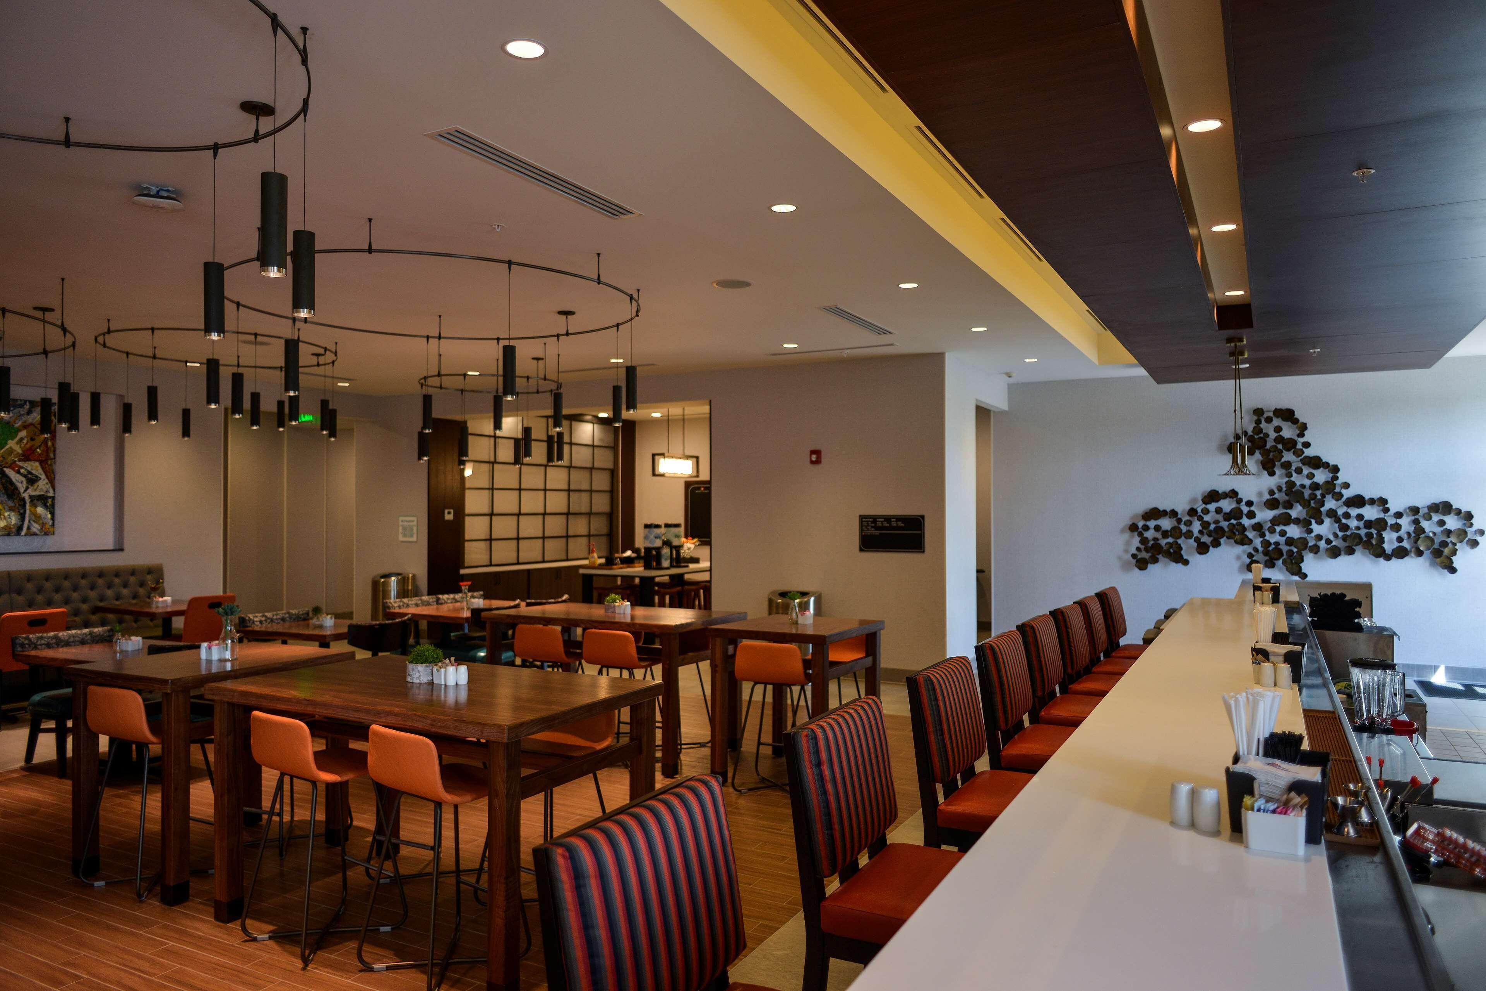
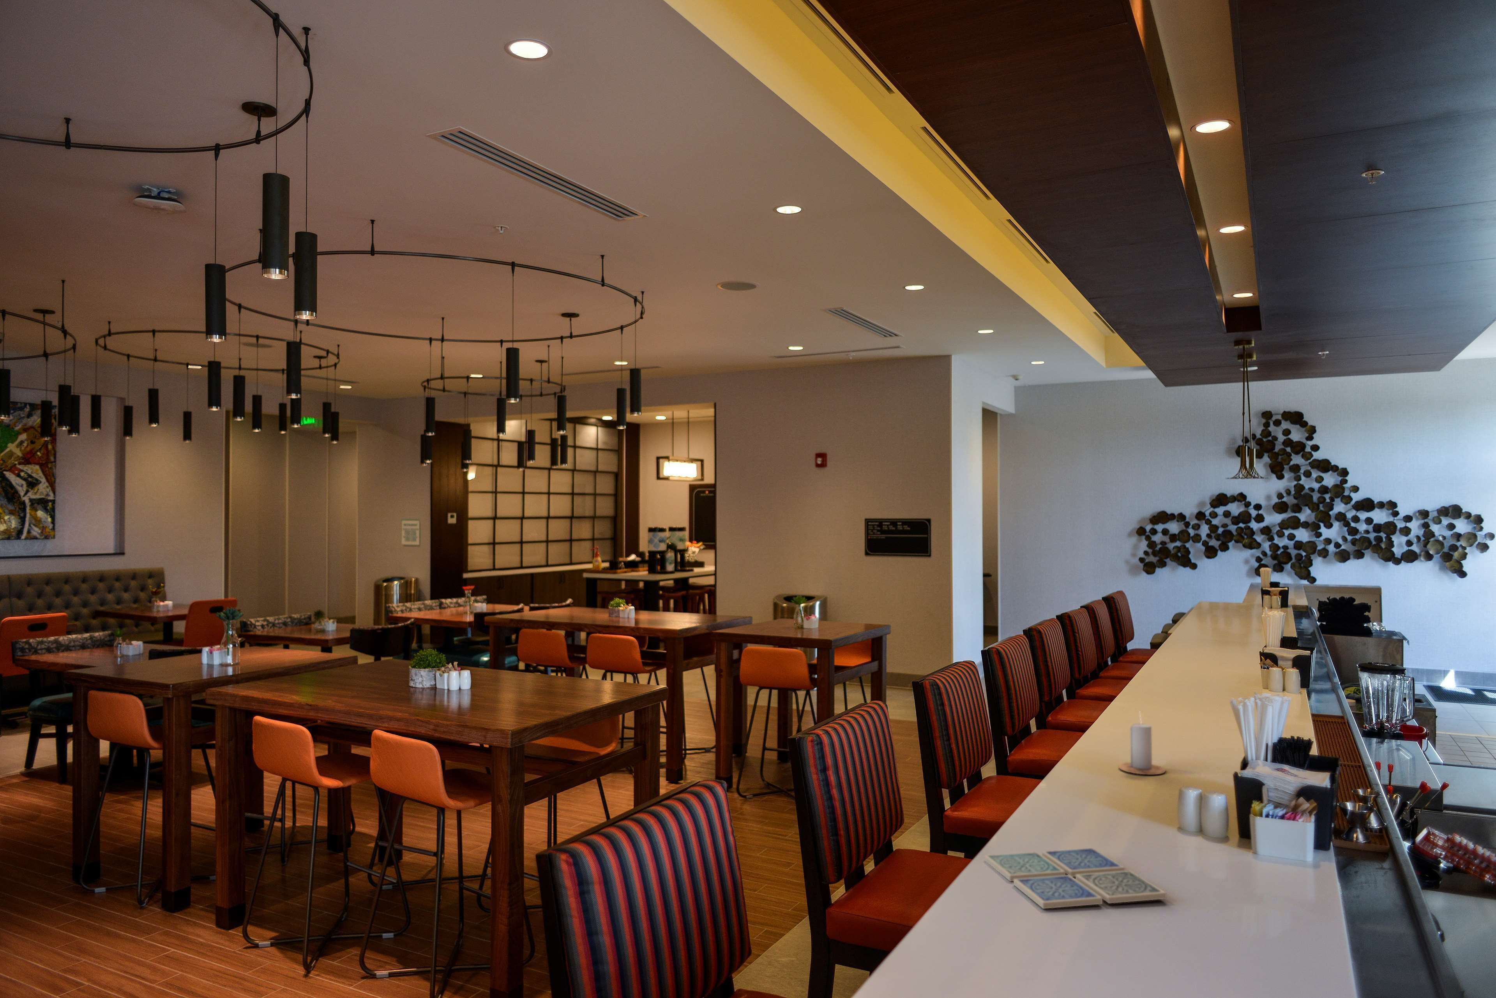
+ candle [1118,712,1166,775]
+ drink coaster [984,848,1167,909]
